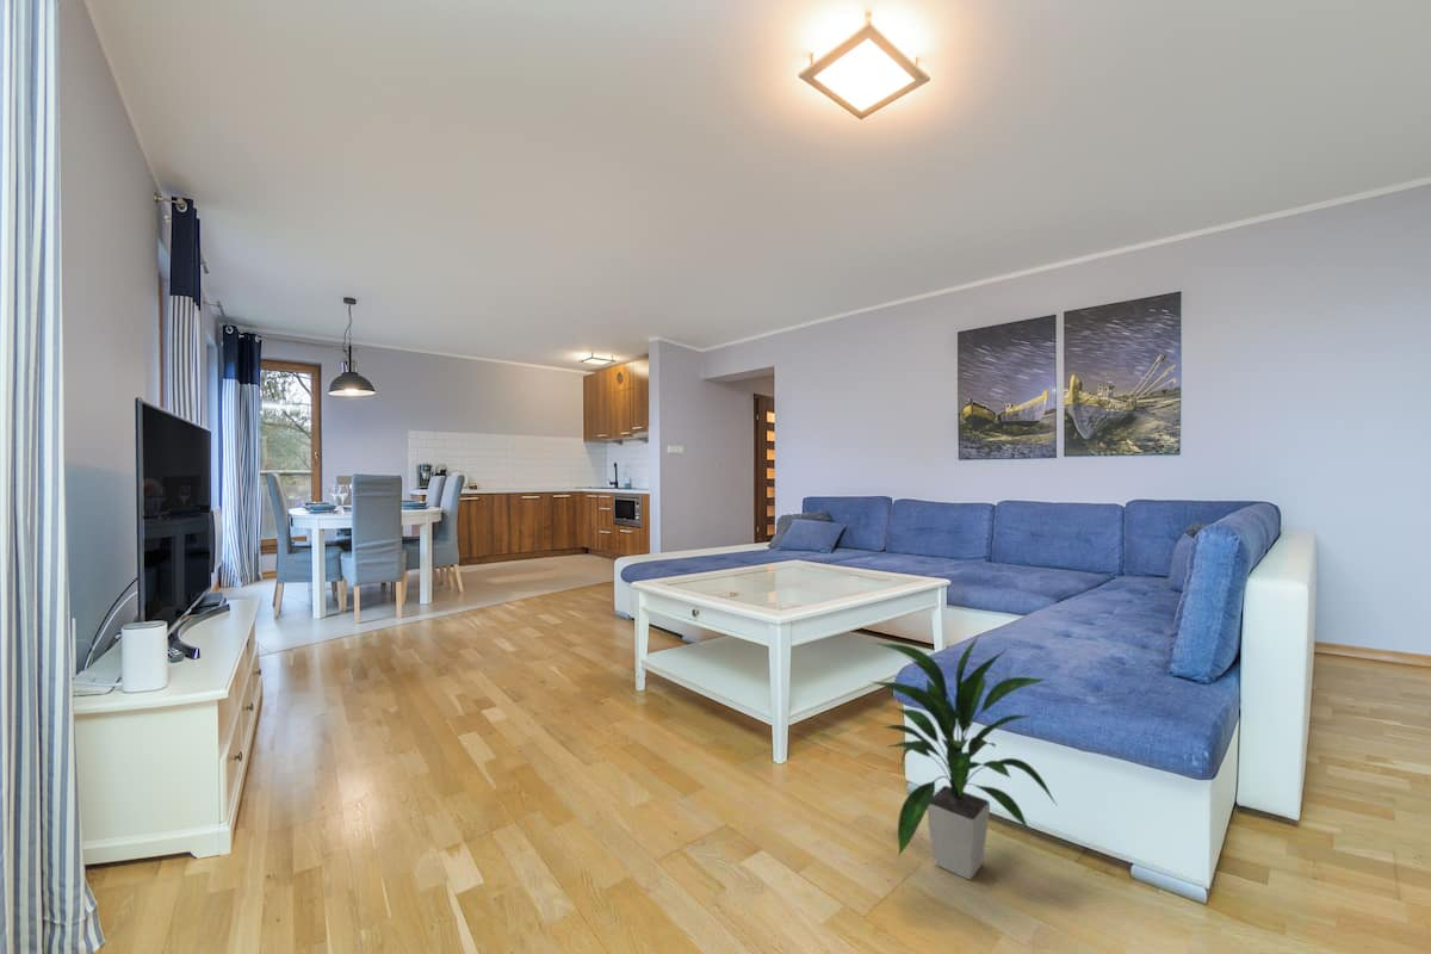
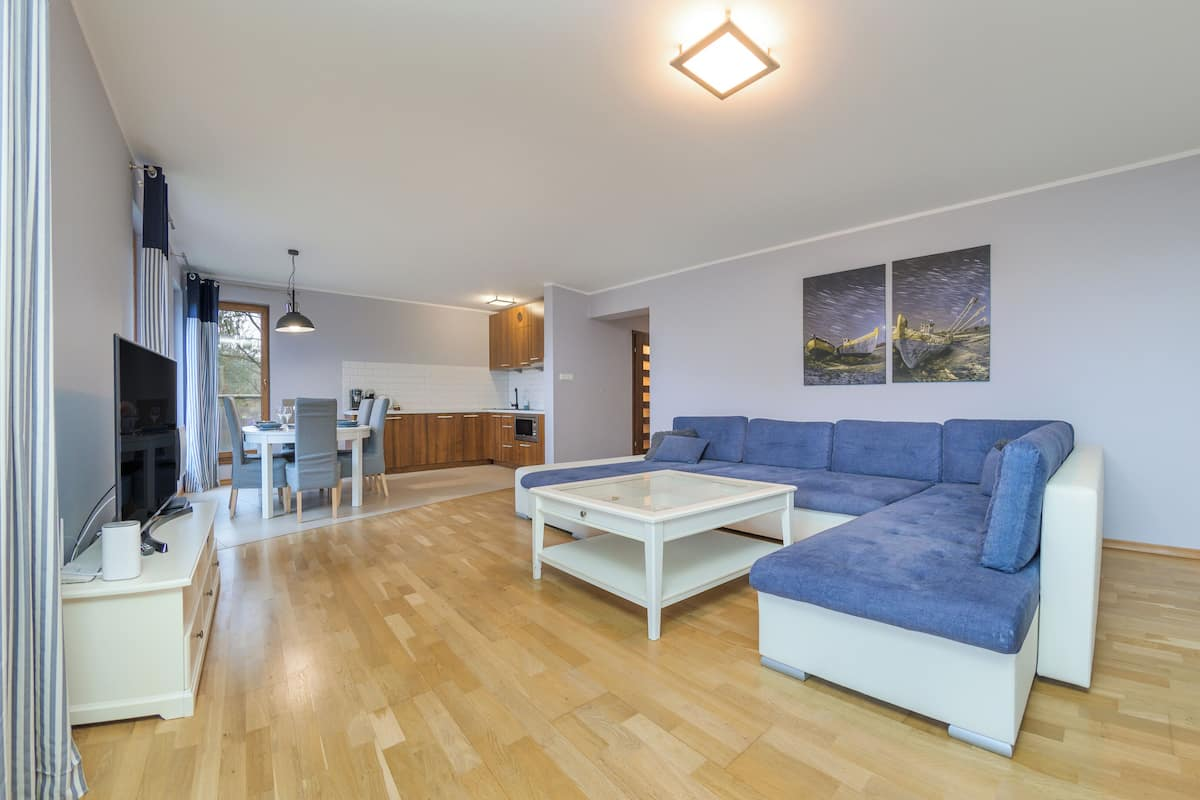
- indoor plant [869,633,1059,881]
